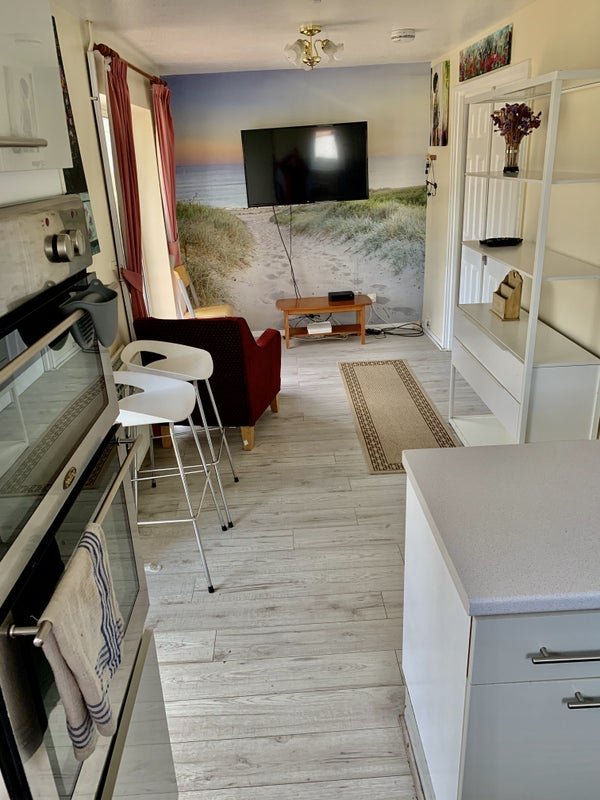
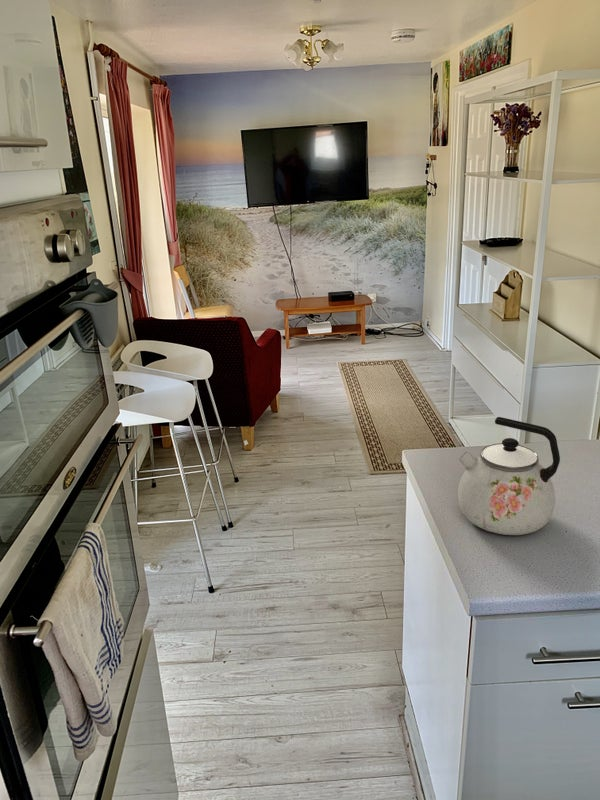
+ kettle [457,416,561,536]
